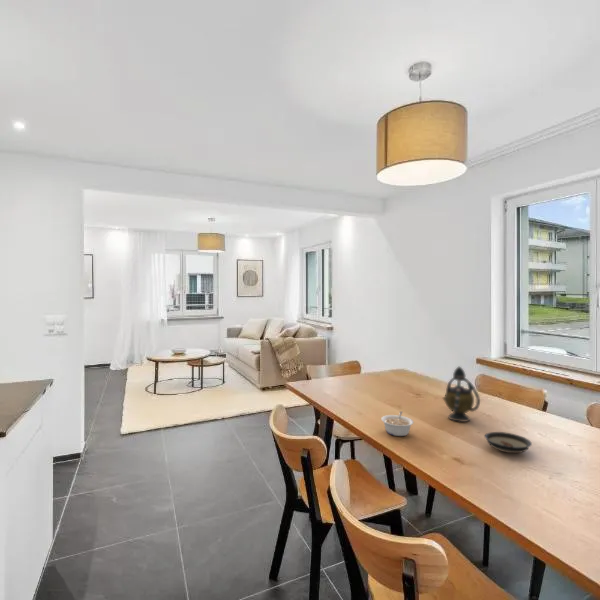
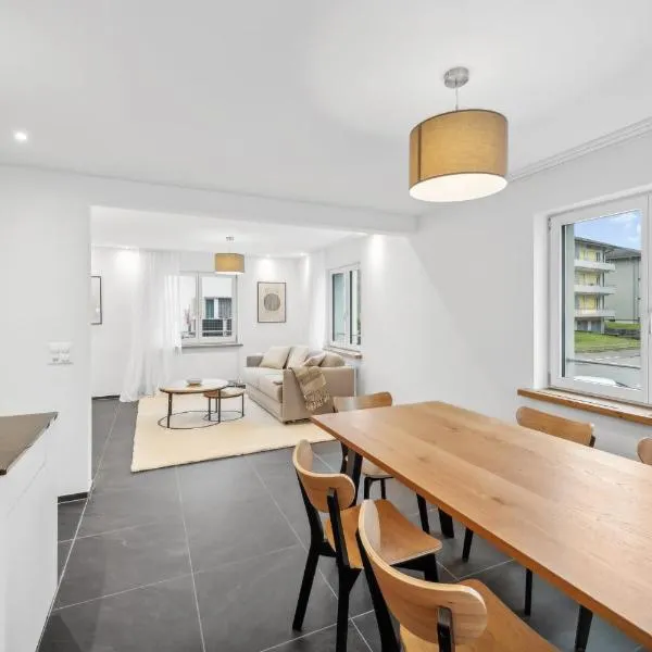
- teapot [441,365,481,423]
- legume [380,410,414,437]
- saucer [484,431,533,454]
